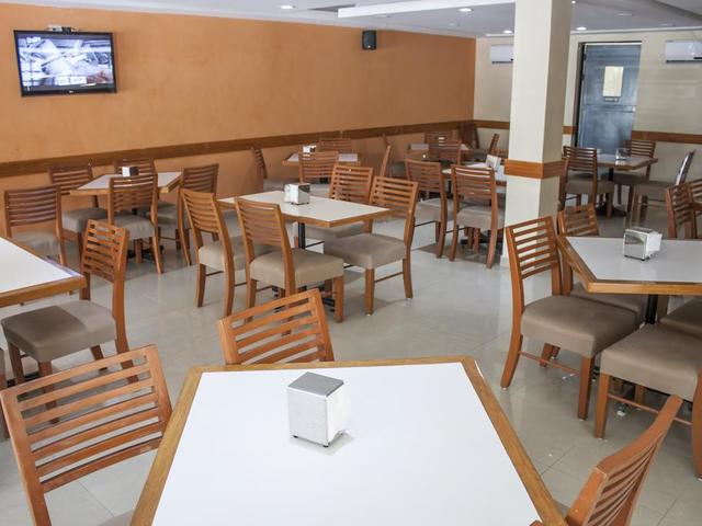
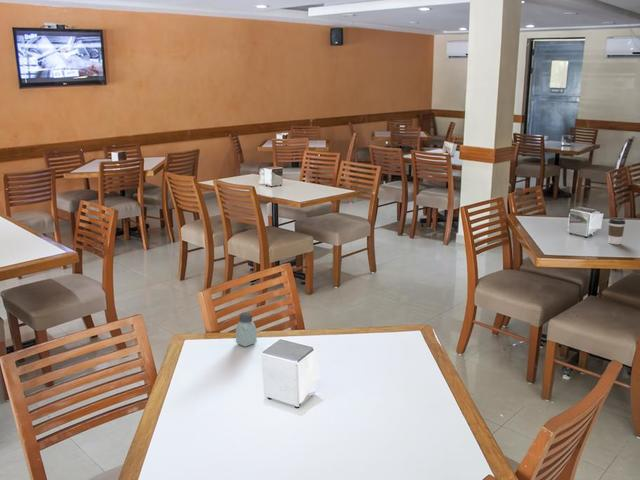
+ saltshaker [235,311,258,347]
+ coffee cup [607,217,626,245]
